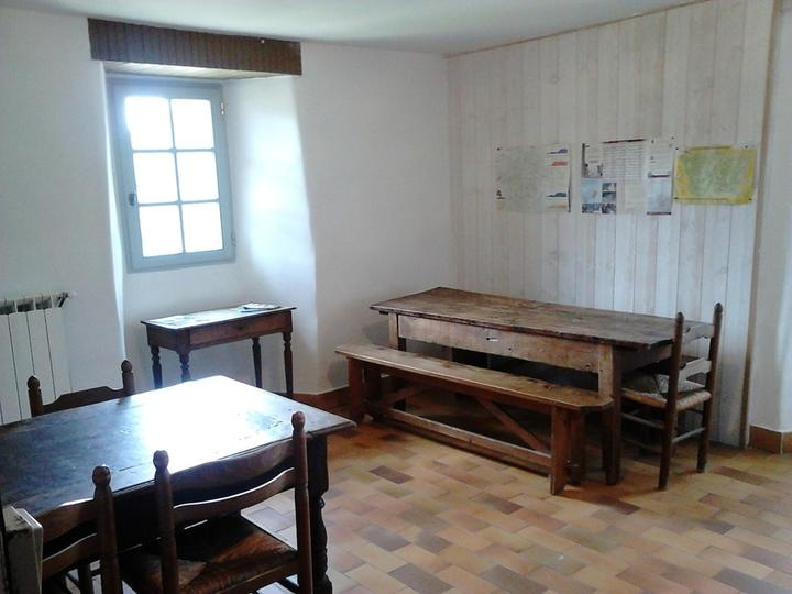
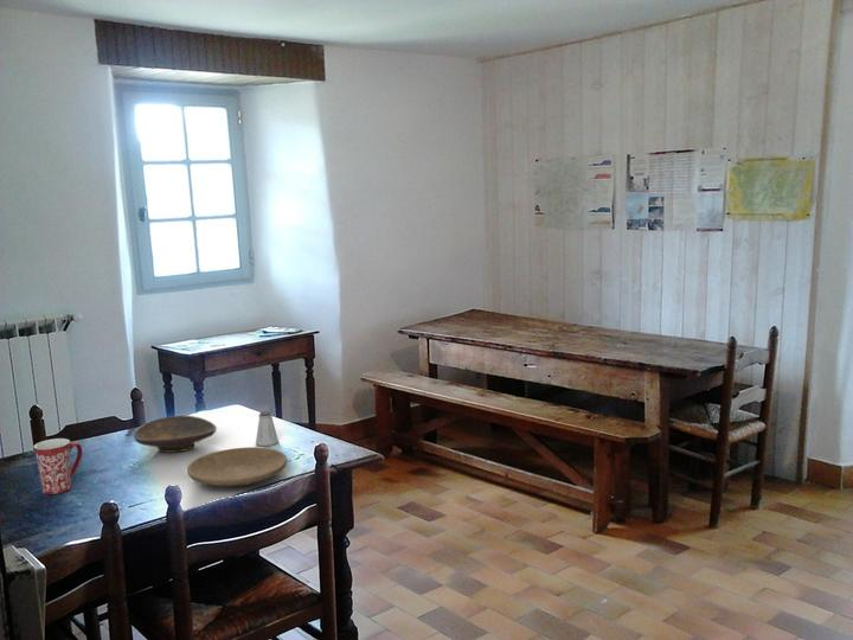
+ mug [33,437,83,495]
+ plate [186,446,288,488]
+ decorative bowl [133,414,218,454]
+ saltshaker [255,410,280,447]
